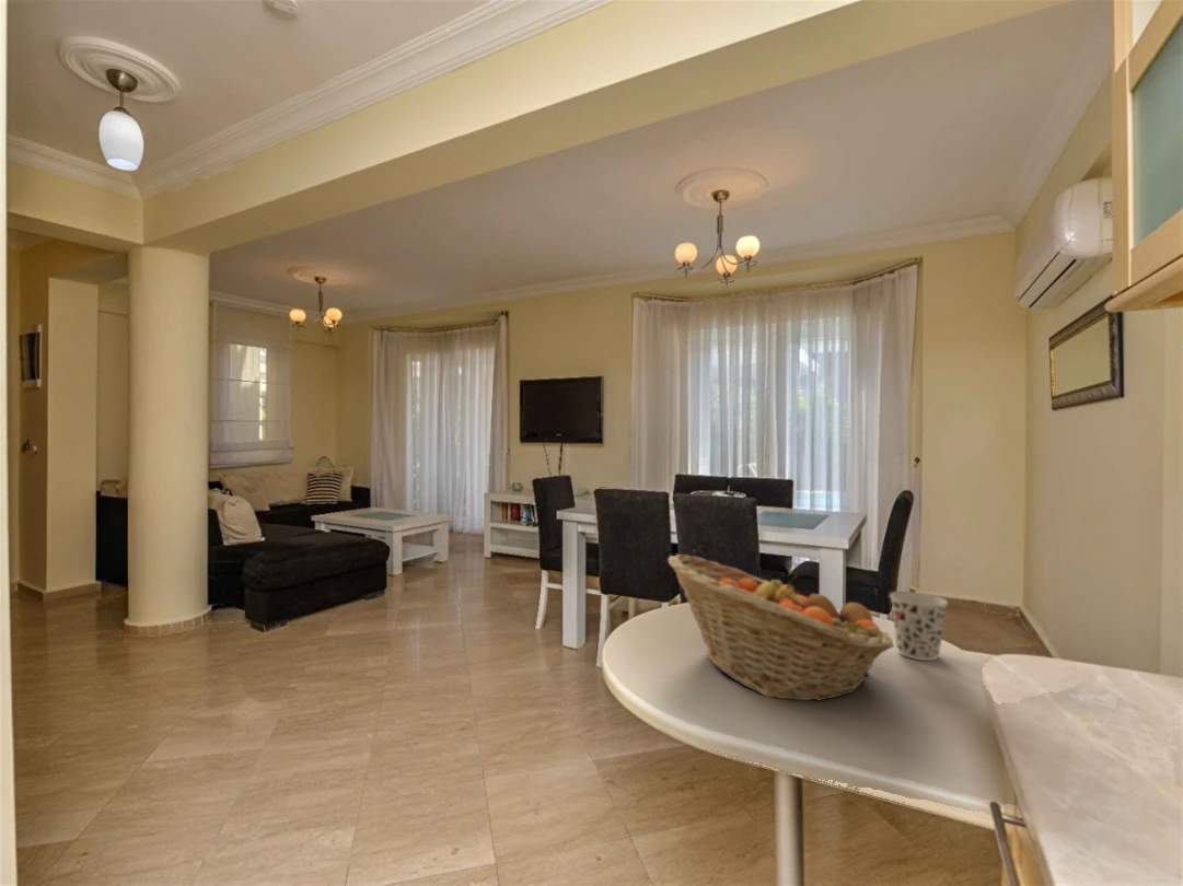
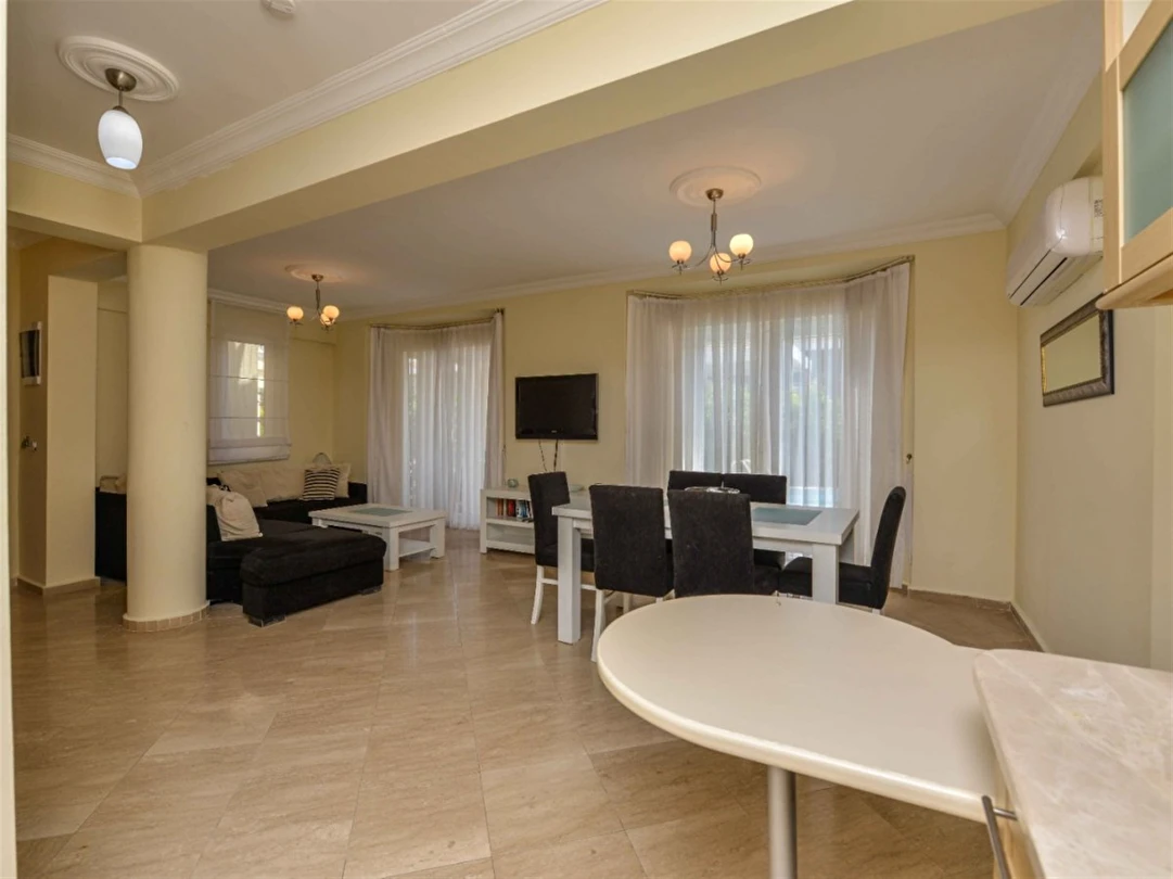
- cup [889,591,949,662]
- fruit basket [668,553,895,702]
